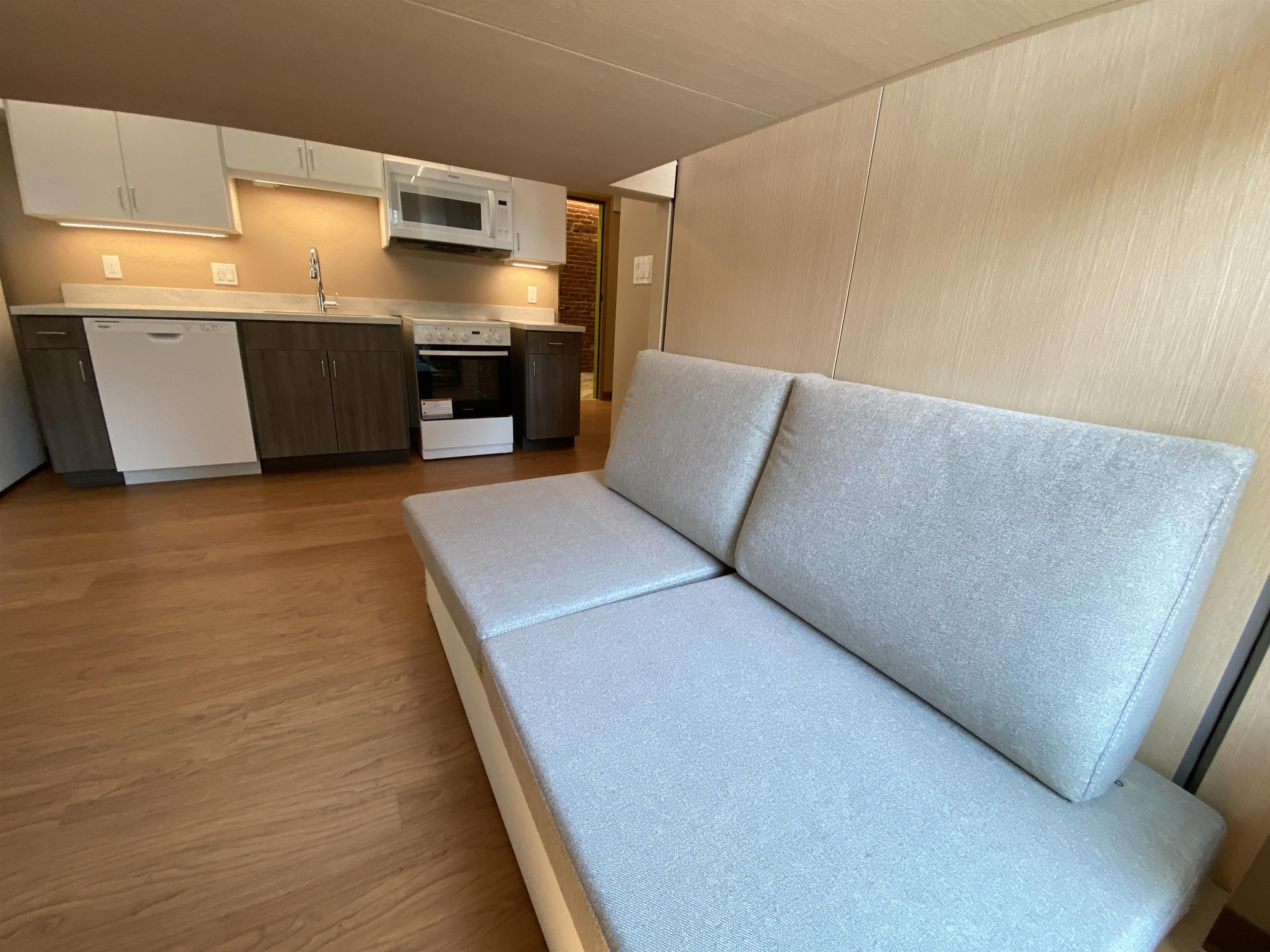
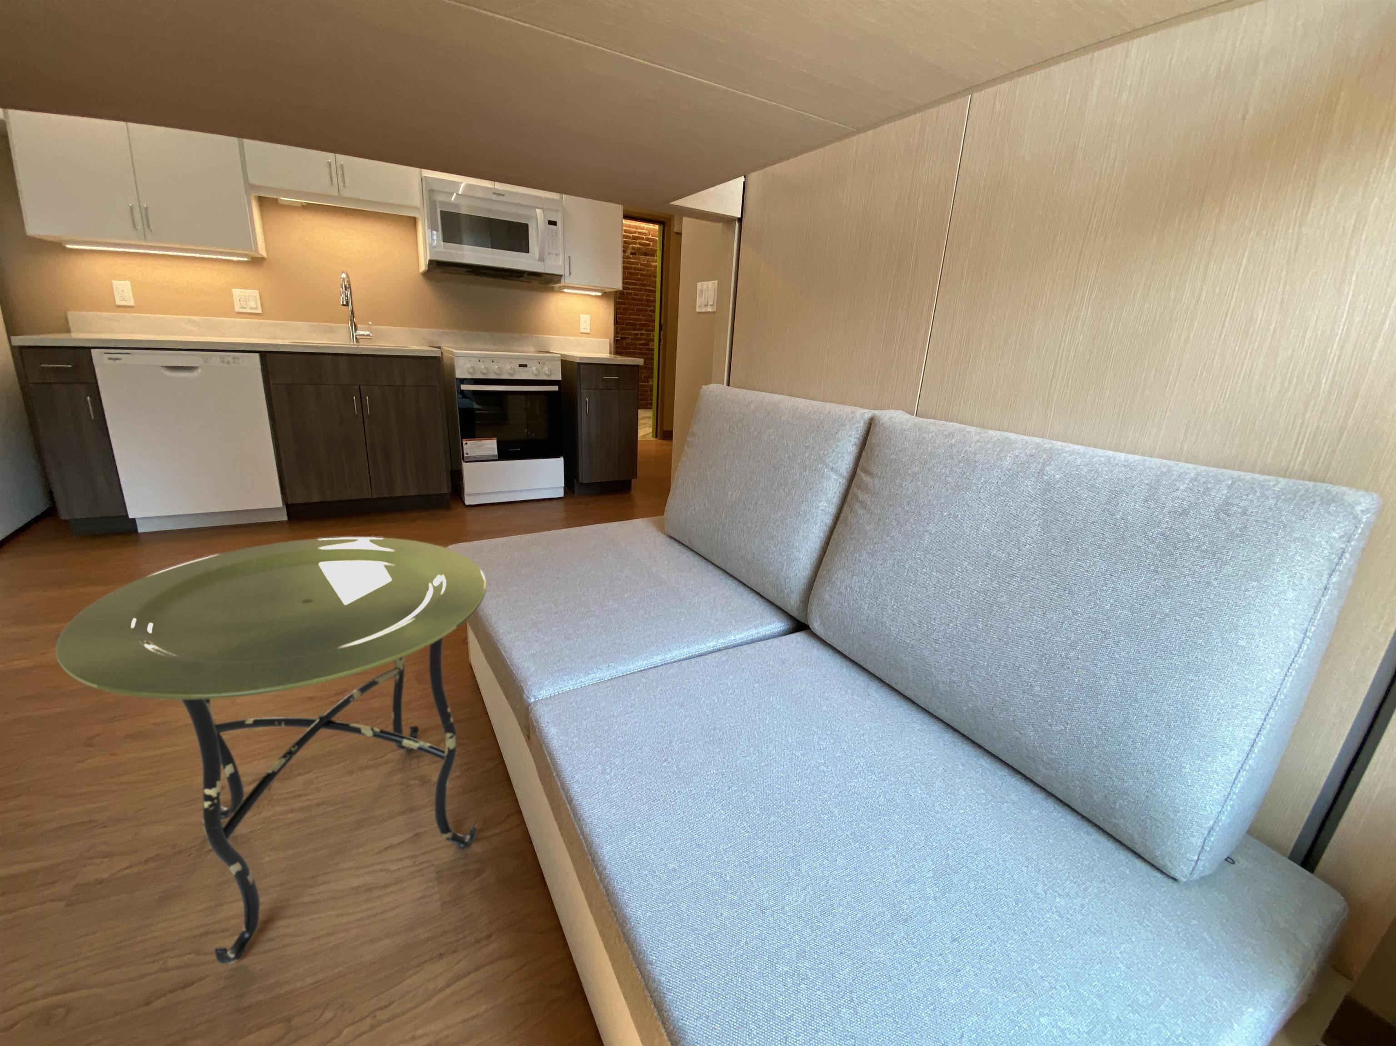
+ side table [55,536,487,965]
